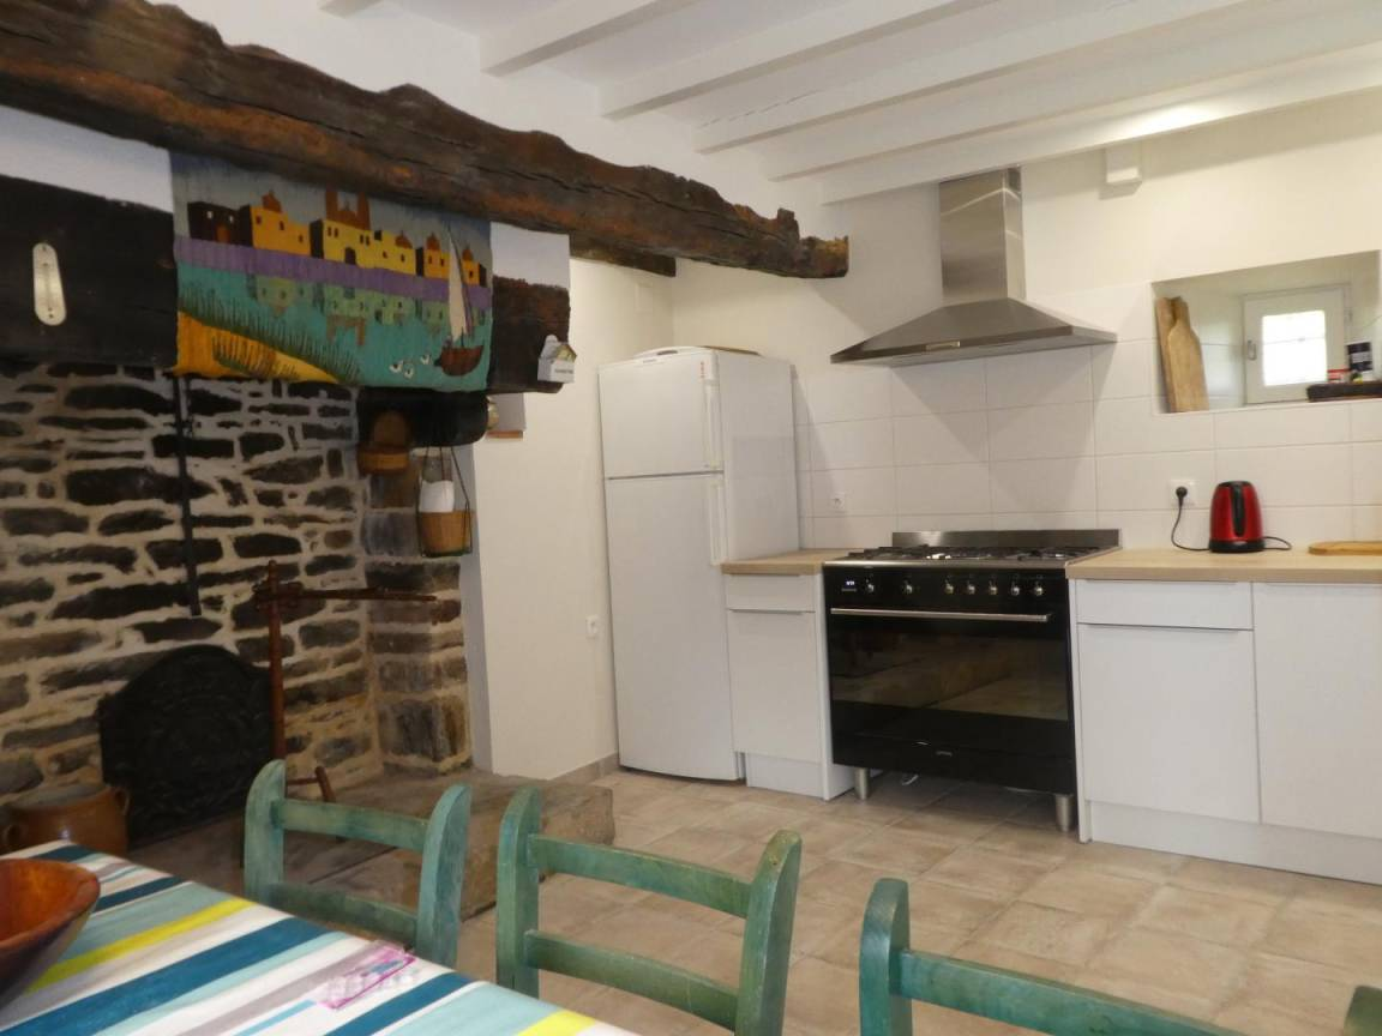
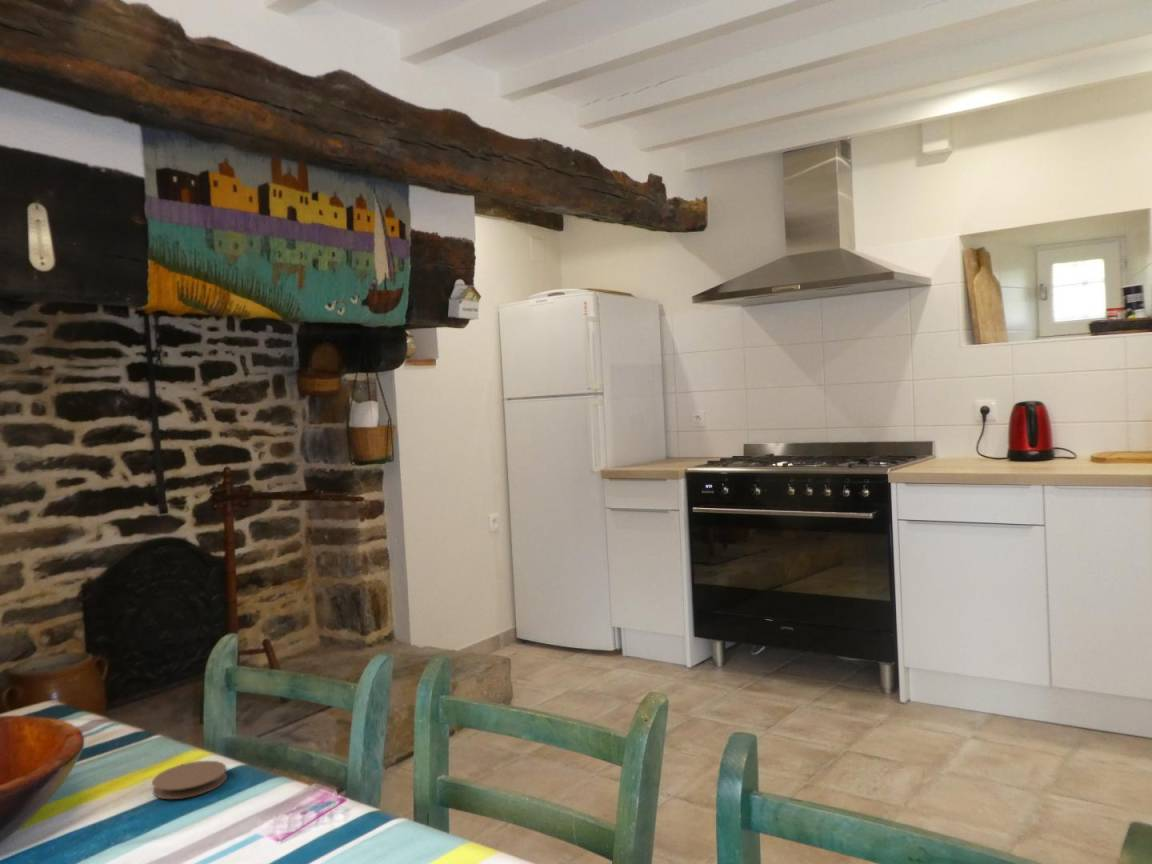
+ coaster [151,760,228,800]
